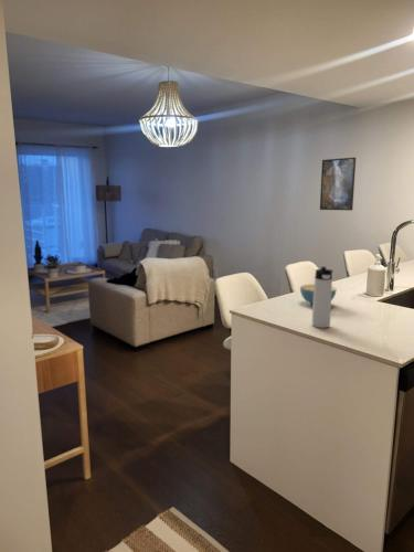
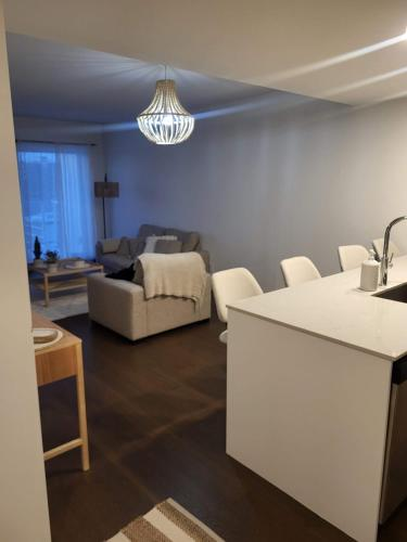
- thermos bottle [311,266,333,329]
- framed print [319,157,357,212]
- cereal bowl [299,284,338,306]
